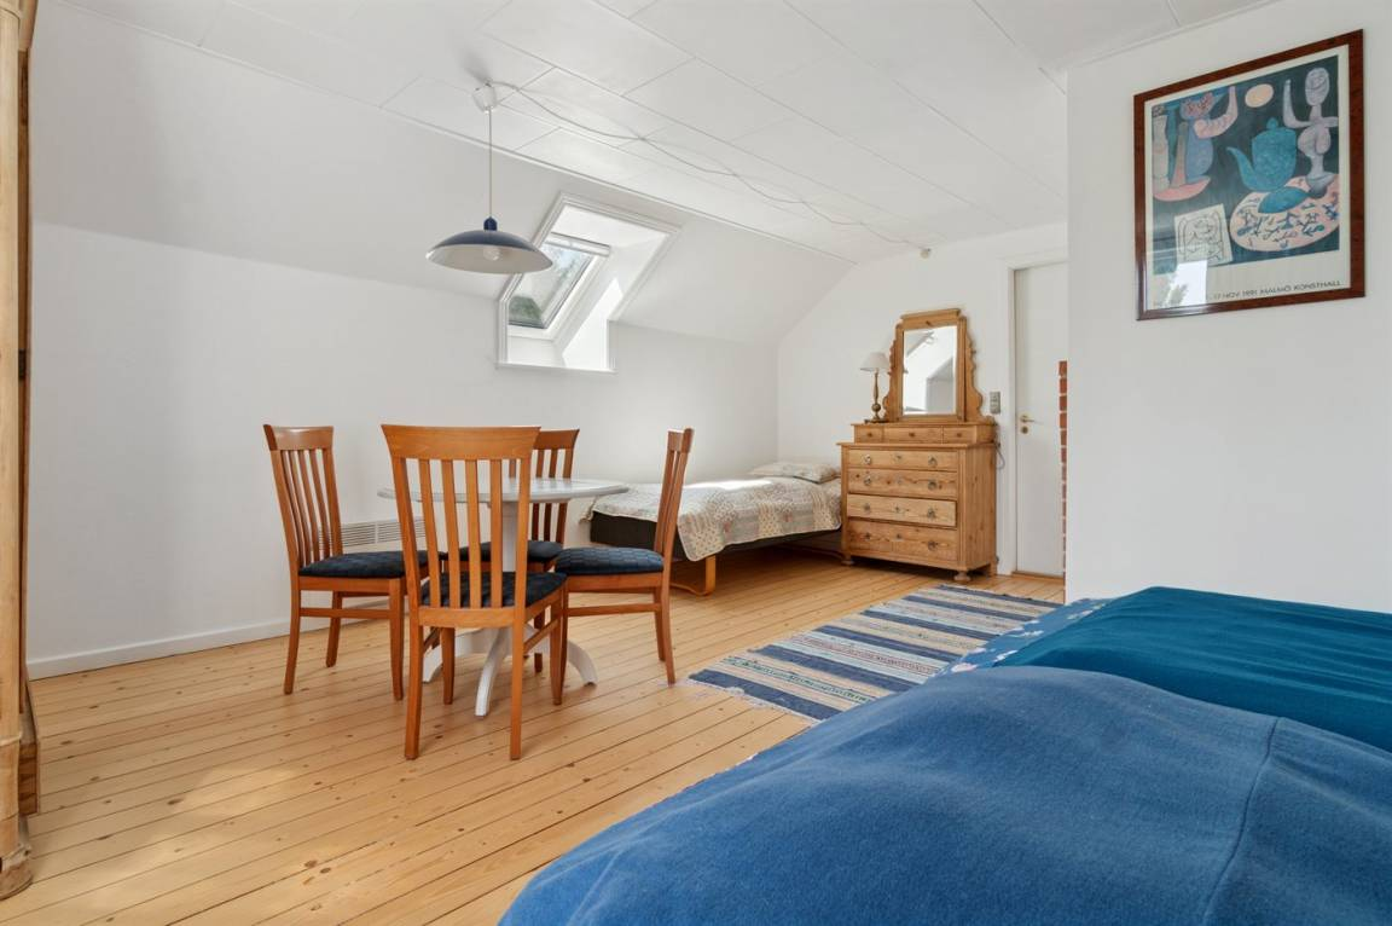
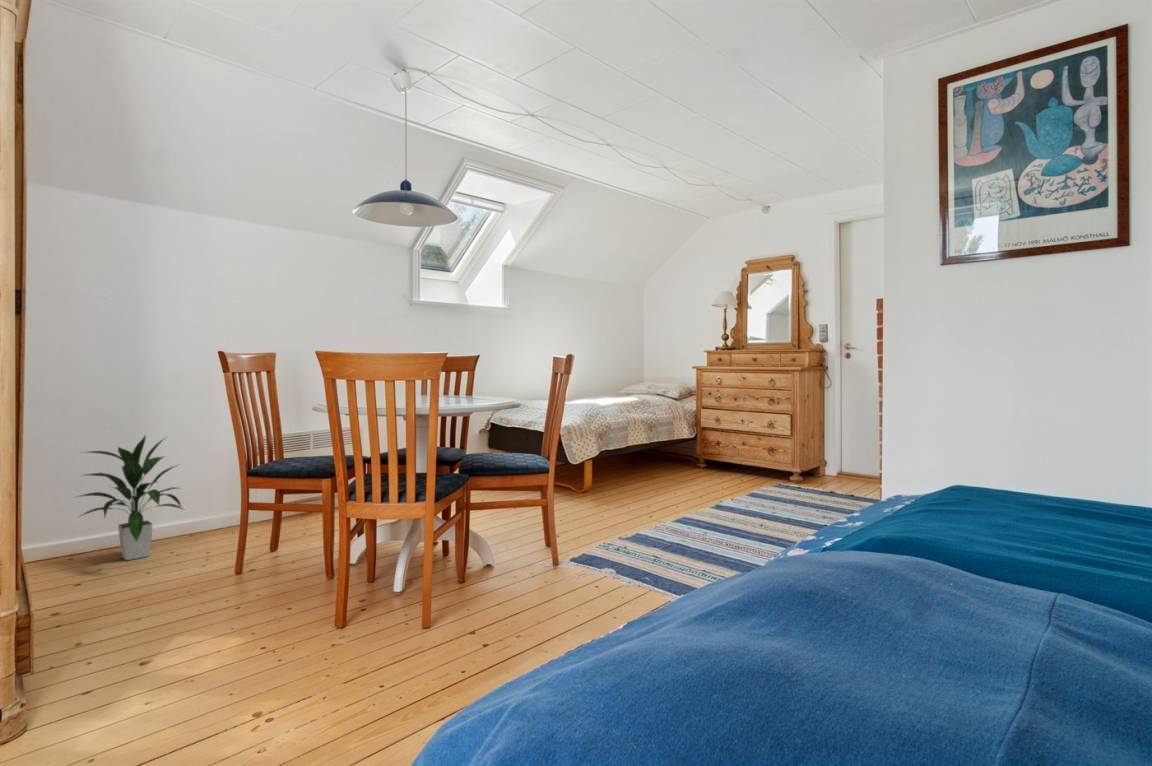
+ indoor plant [72,434,186,561]
